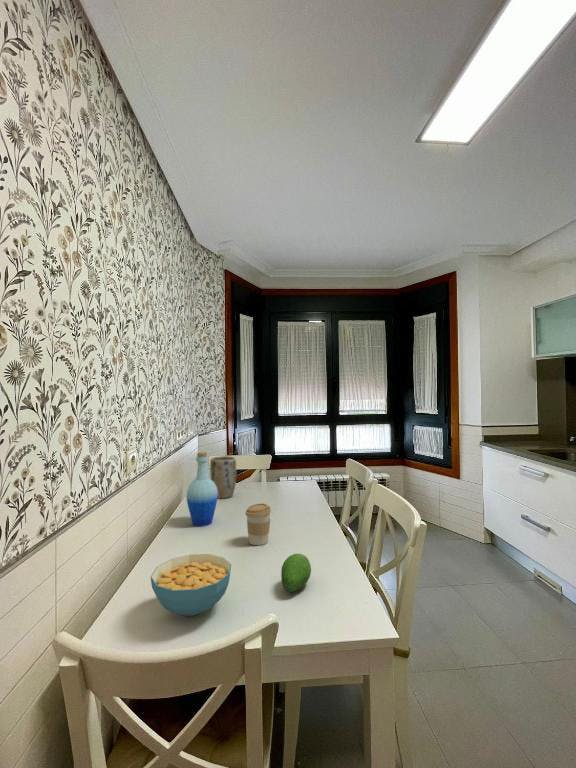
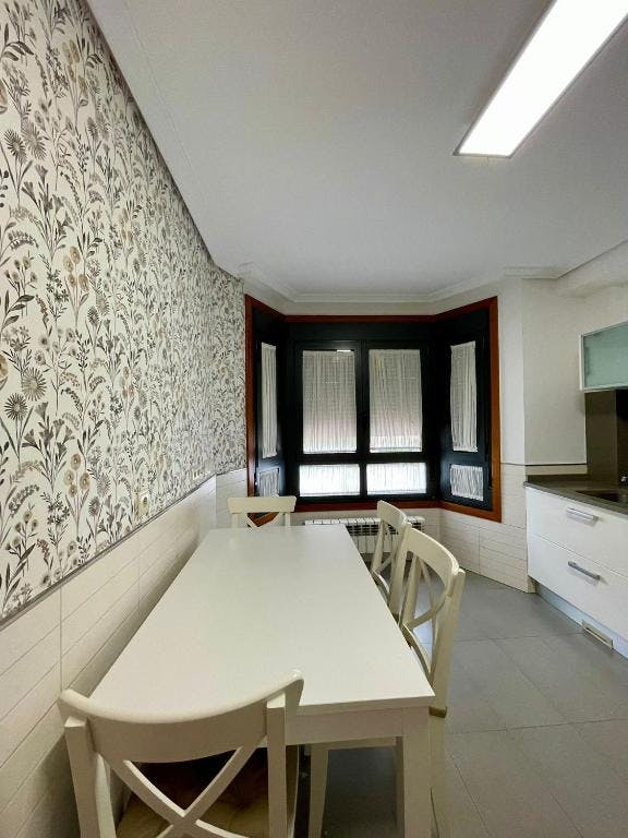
- bottle [185,451,218,528]
- fruit [280,553,312,593]
- coffee cup [244,502,272,546]
- cereal bowl [150,553,232,617]
- plant pot [209,455,237,499]
